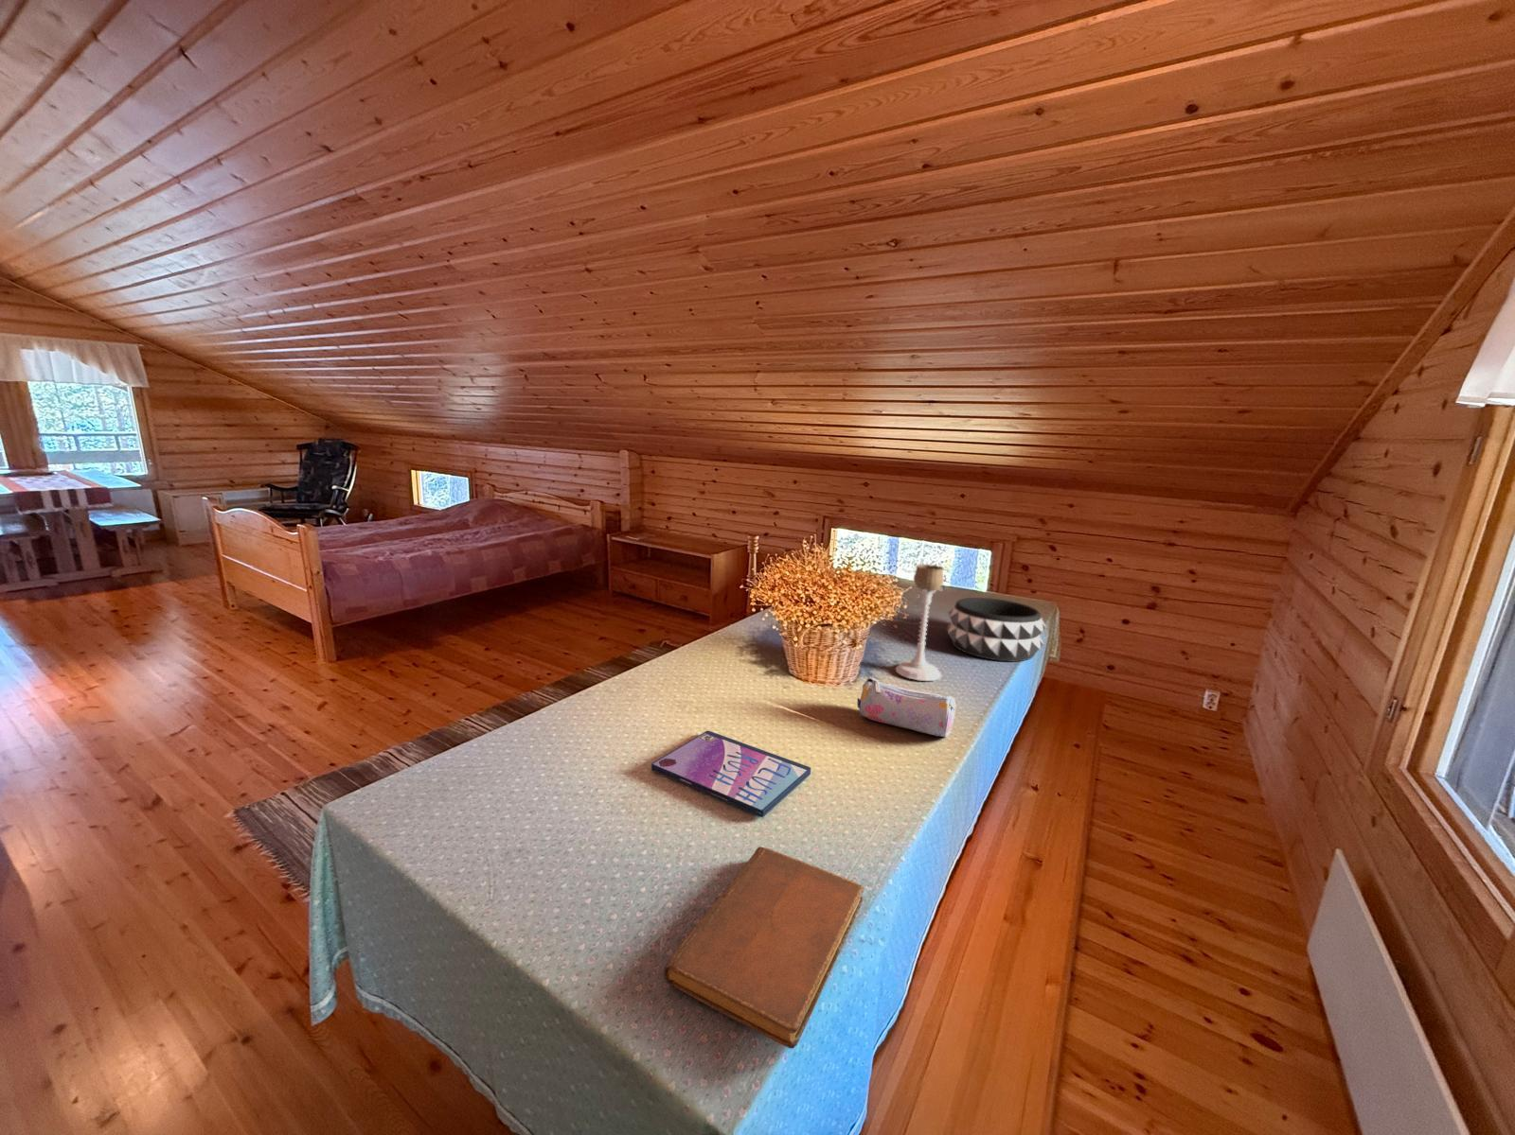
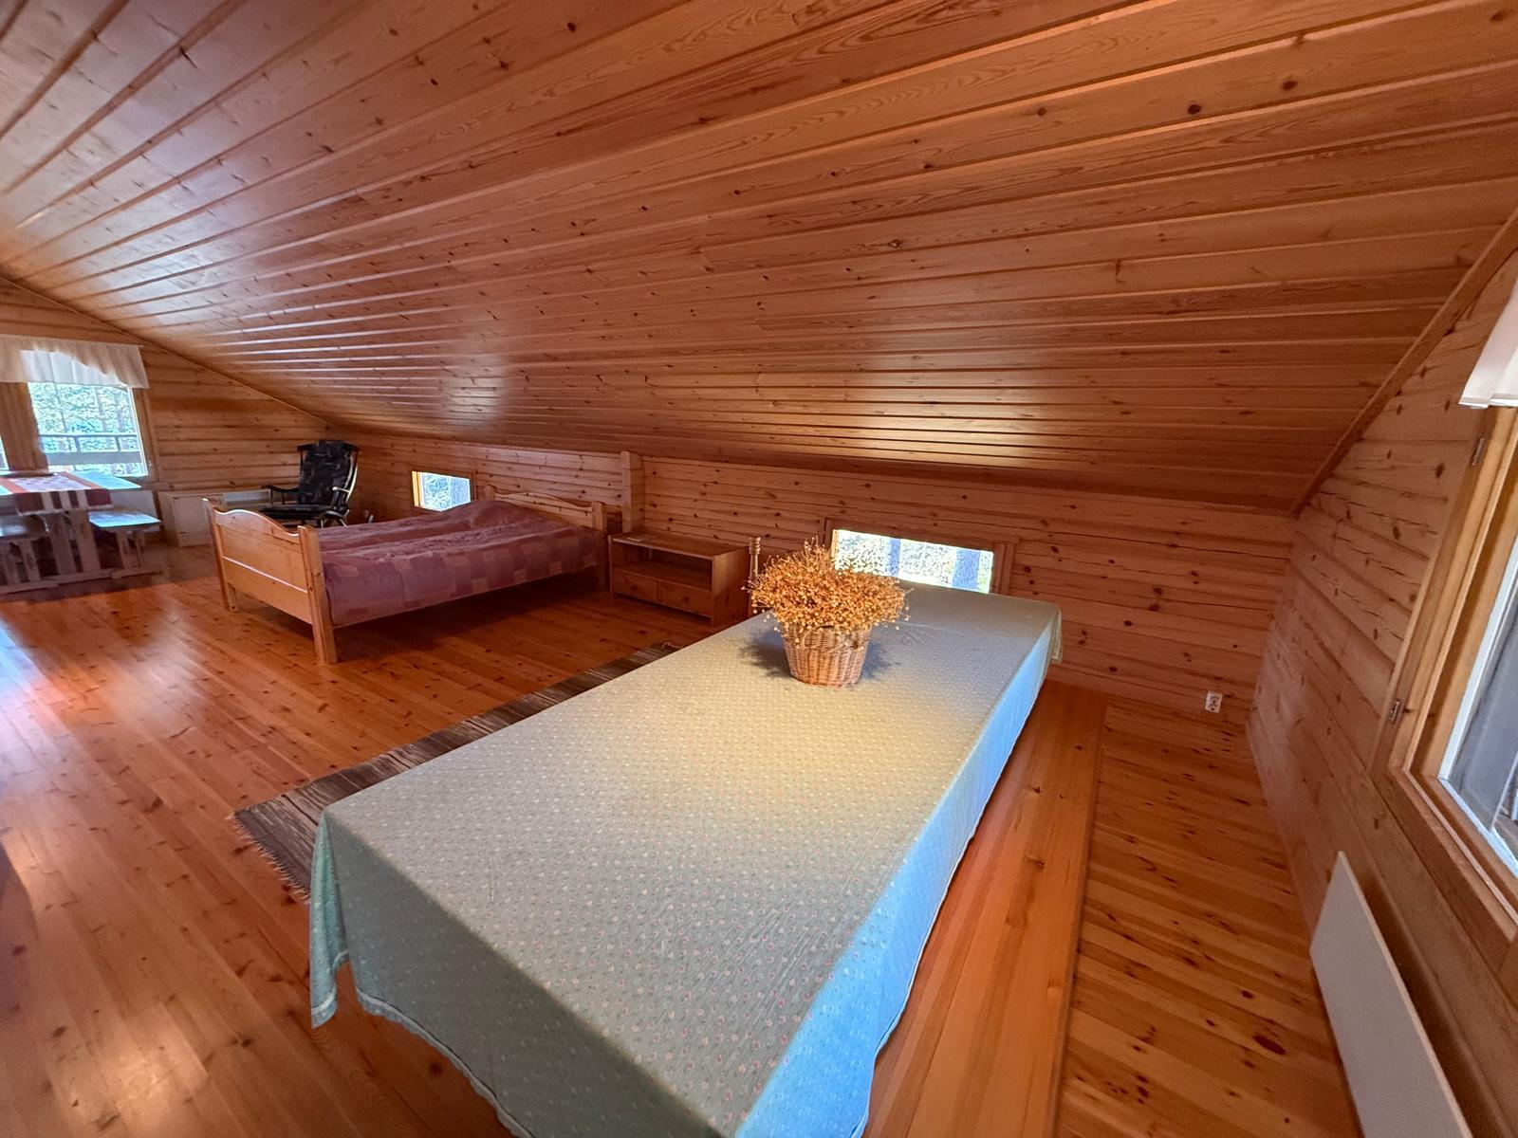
- video game case [650,730,811,818]
- decorative bowl [946,597,1047,662]
- candle holder [895,563,945,682]
- notebook [663,845,865,1049]
- pencil case [857,677,957,738]
